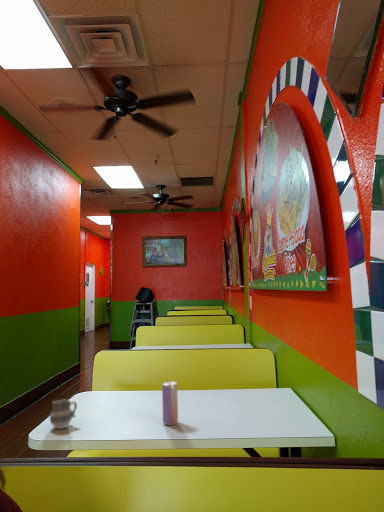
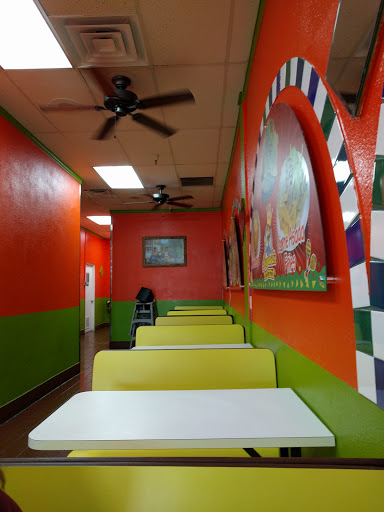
- beverage can [161,381,179,426]
- cup [49,399,78,430]
